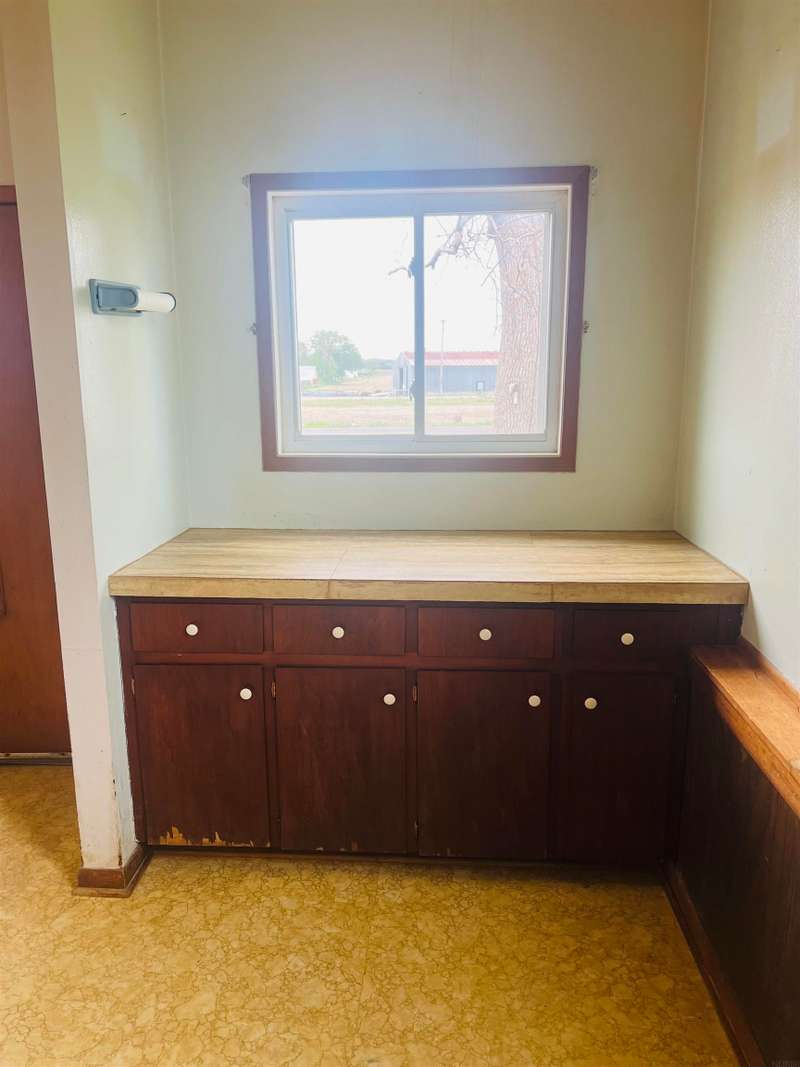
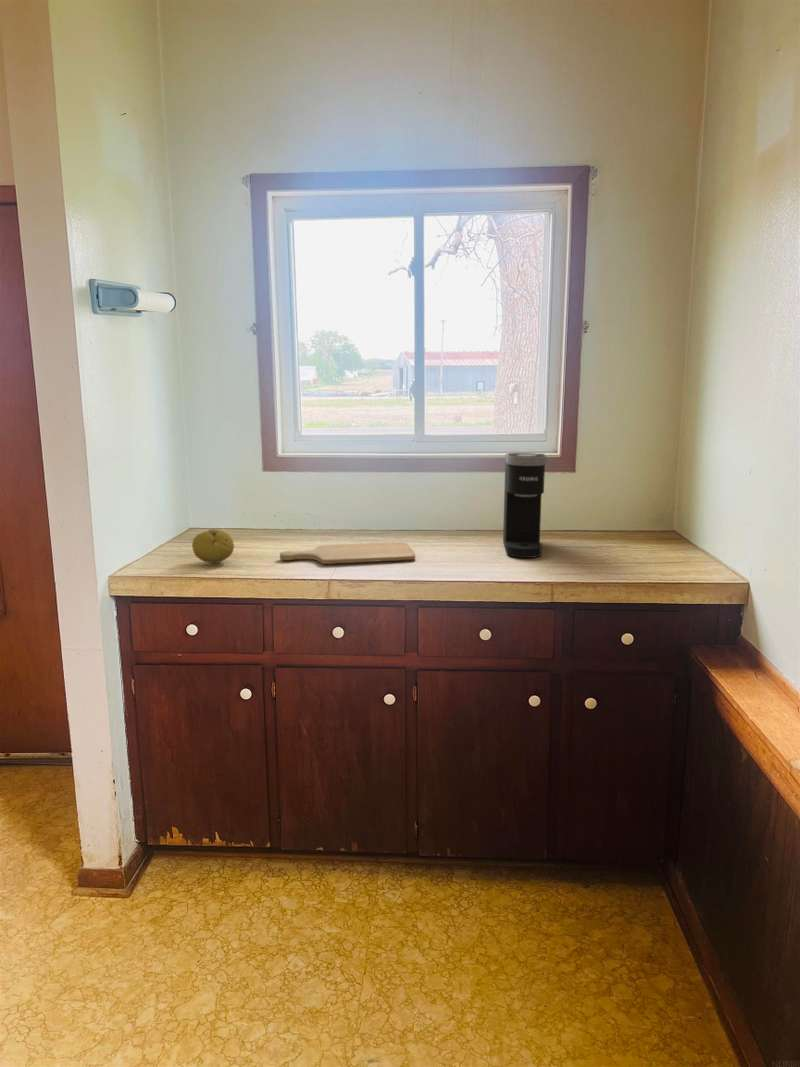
+ fruit [191,528,235,565]
+ chopping board [279,541,416,565]
+ coffee maker [502,452,548,559]
